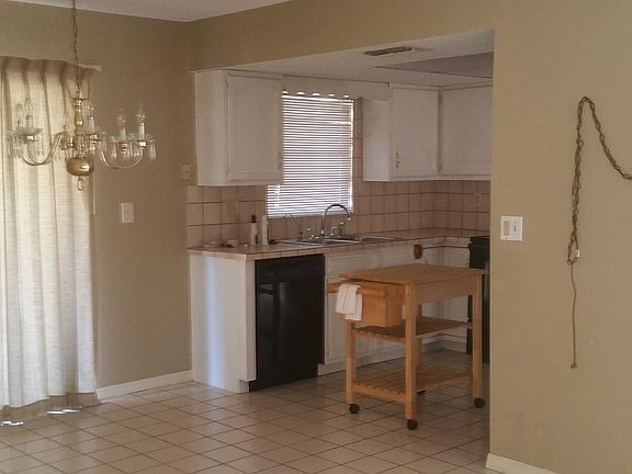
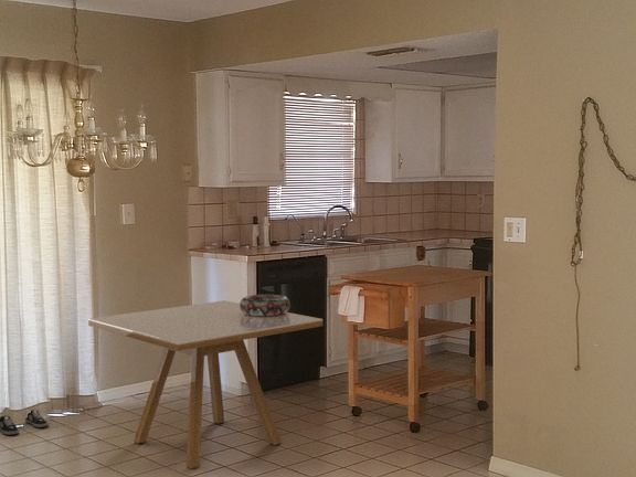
+ dining table [87,299,324,470]
+ shoe [0,409,49,436]
+ decorative bowl [239,294,292,316]
